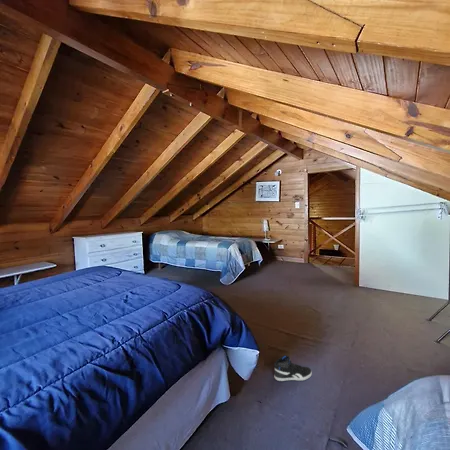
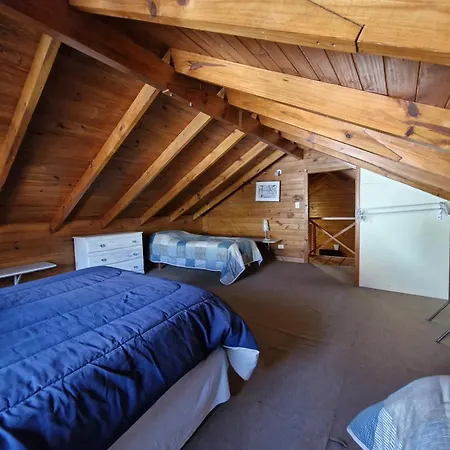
- sneaker [273,354,313,382]
